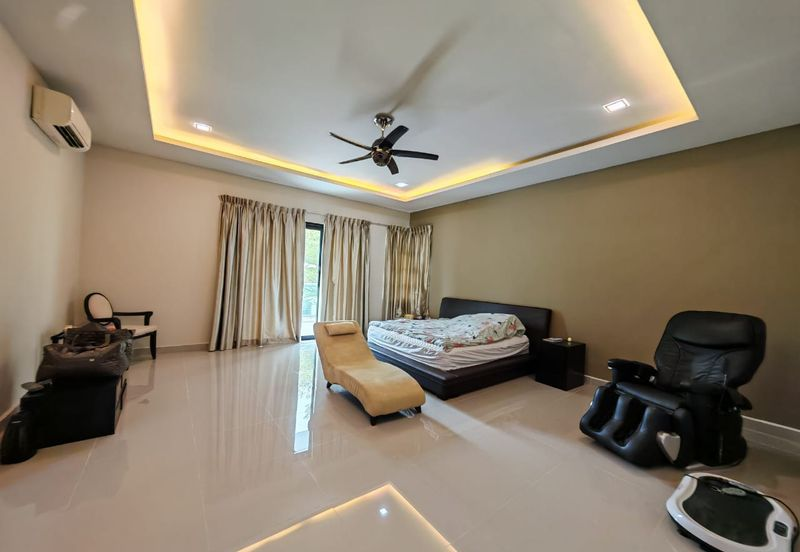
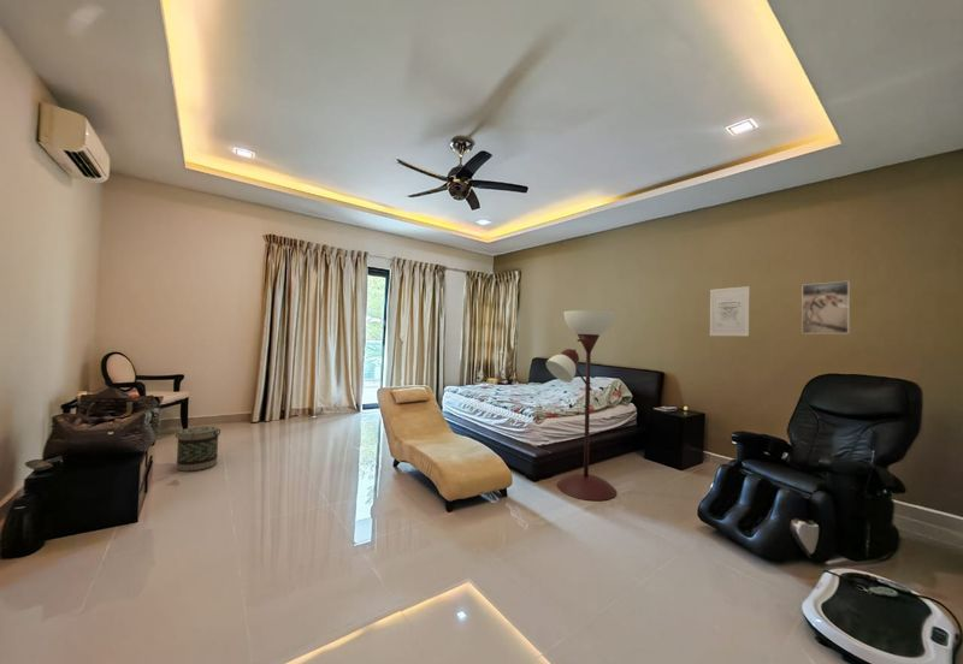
+ basket [175,425,221,473]
+ wall art [709,285,751,337]
+ floor lamp [544,309,618,502]
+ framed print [800,280,851,334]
